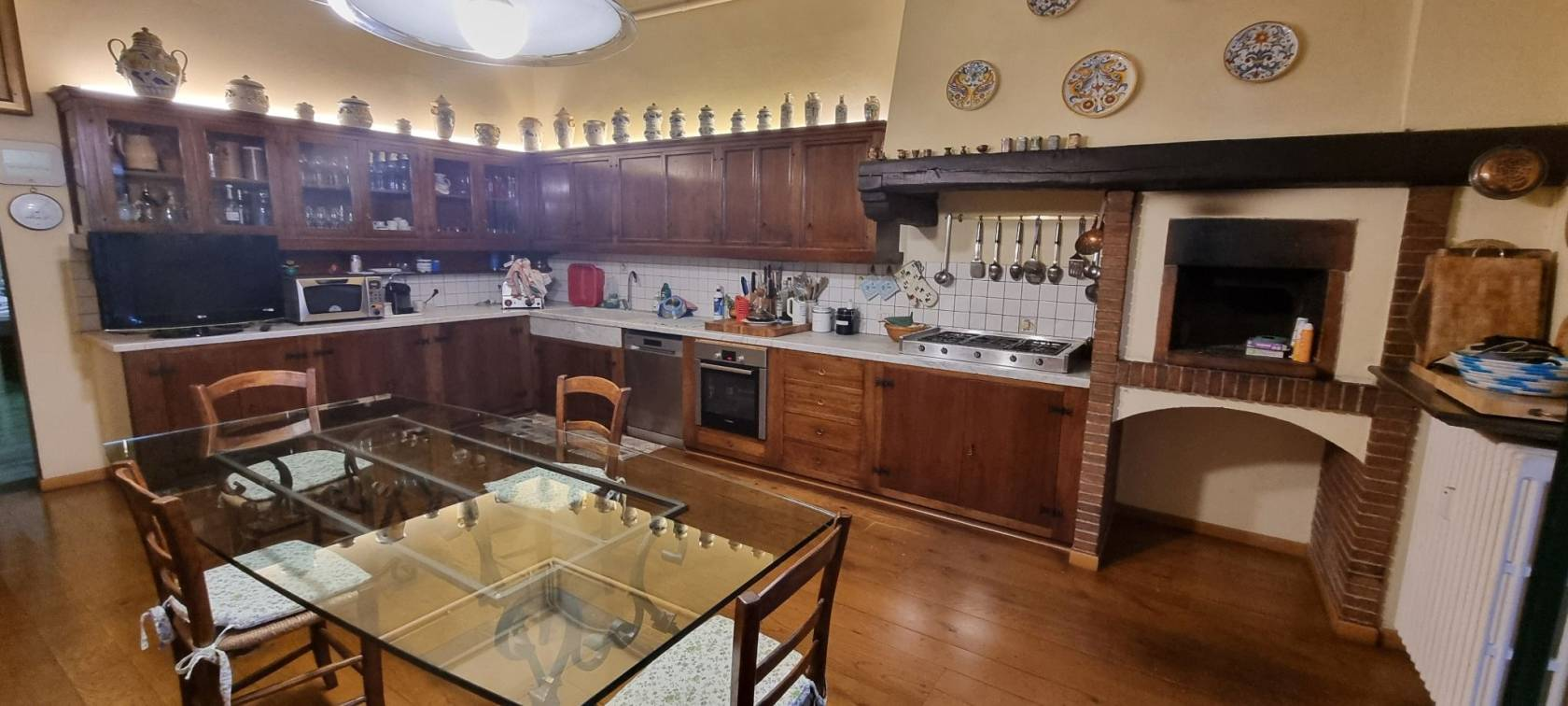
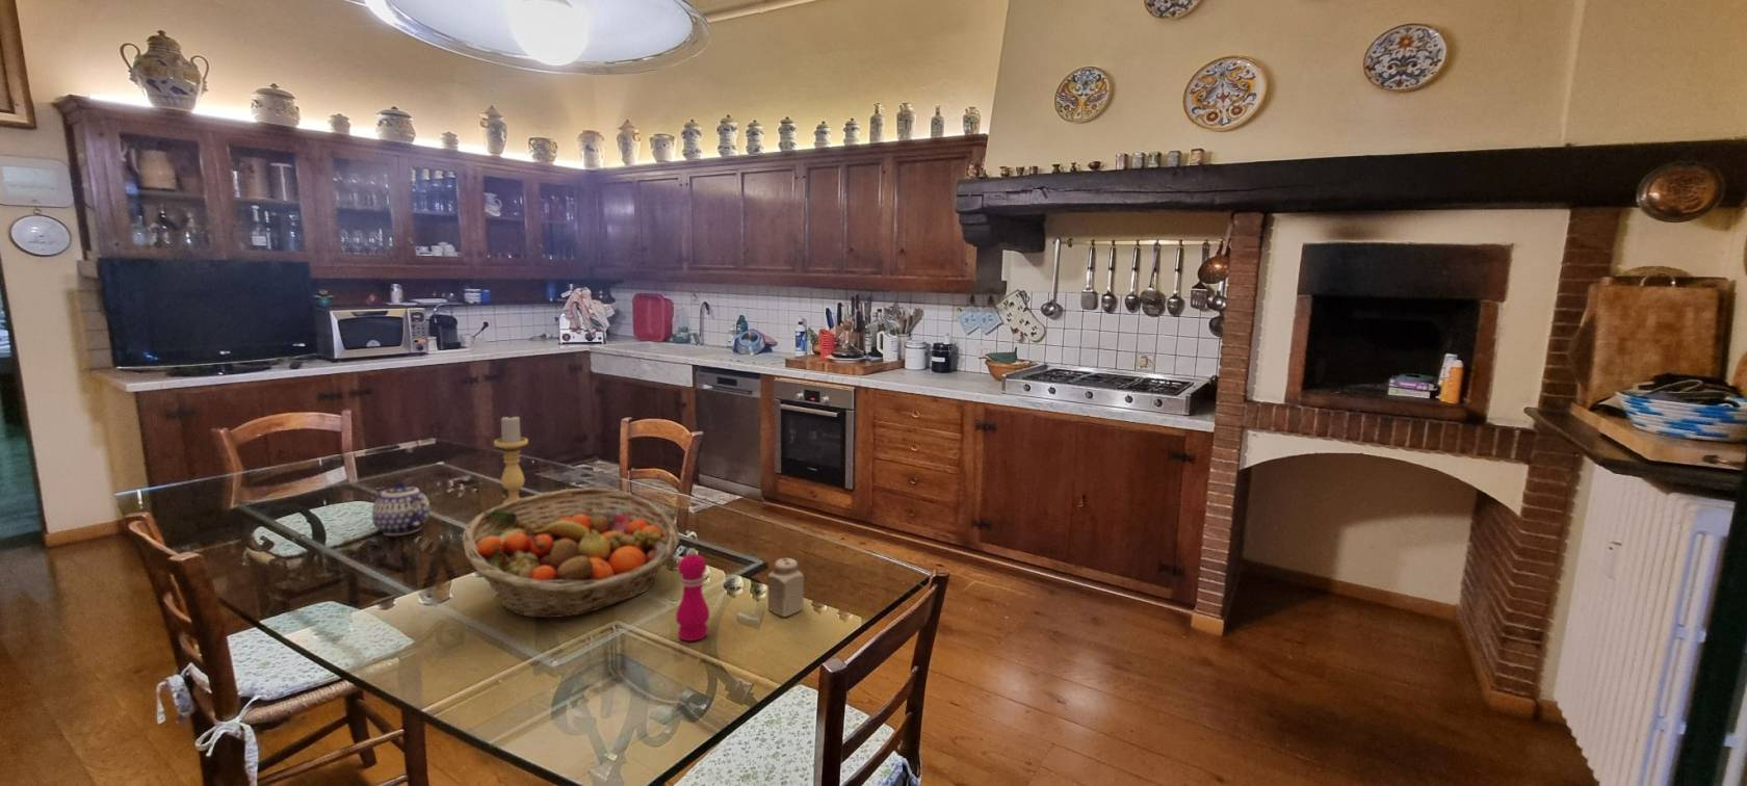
+ fruit basket [461,487,681,619]
+ teapot [371,480,430,537]
+ candle holder [492,414,529,504]
+ salt shaker [767,558,804,618]
+ pepper mill [675,547,710,641]
